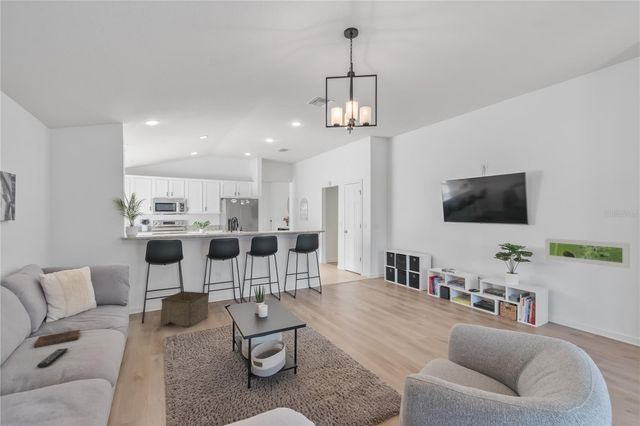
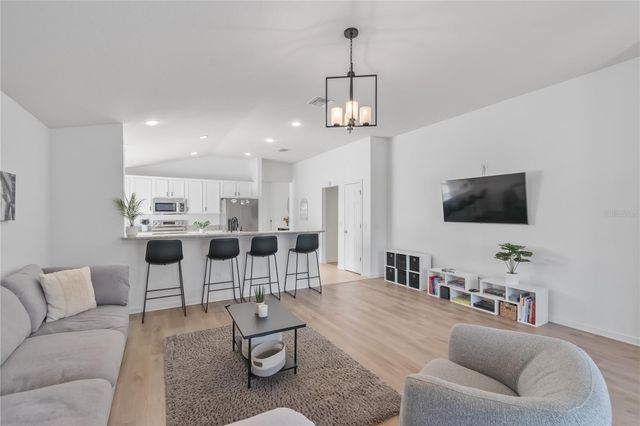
- remote control [36,347,69,369]
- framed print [544,237,631,269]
- storage bin [159,291,210,328]
- book [33,329,81,349]
